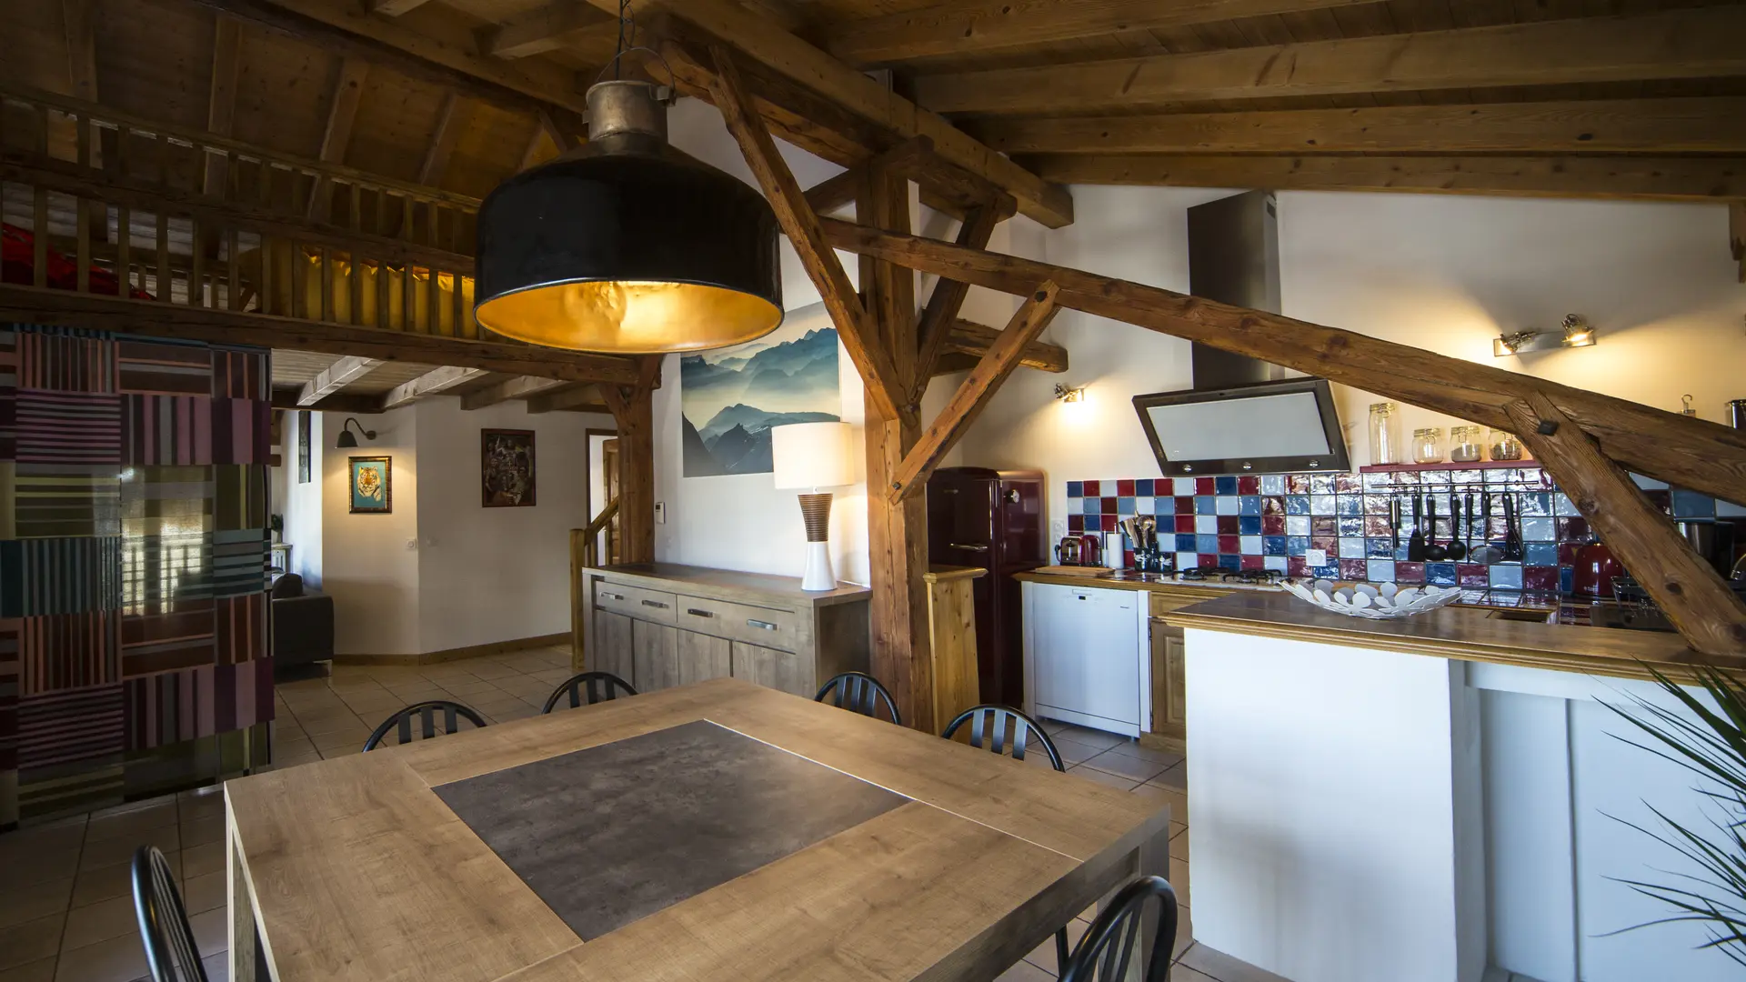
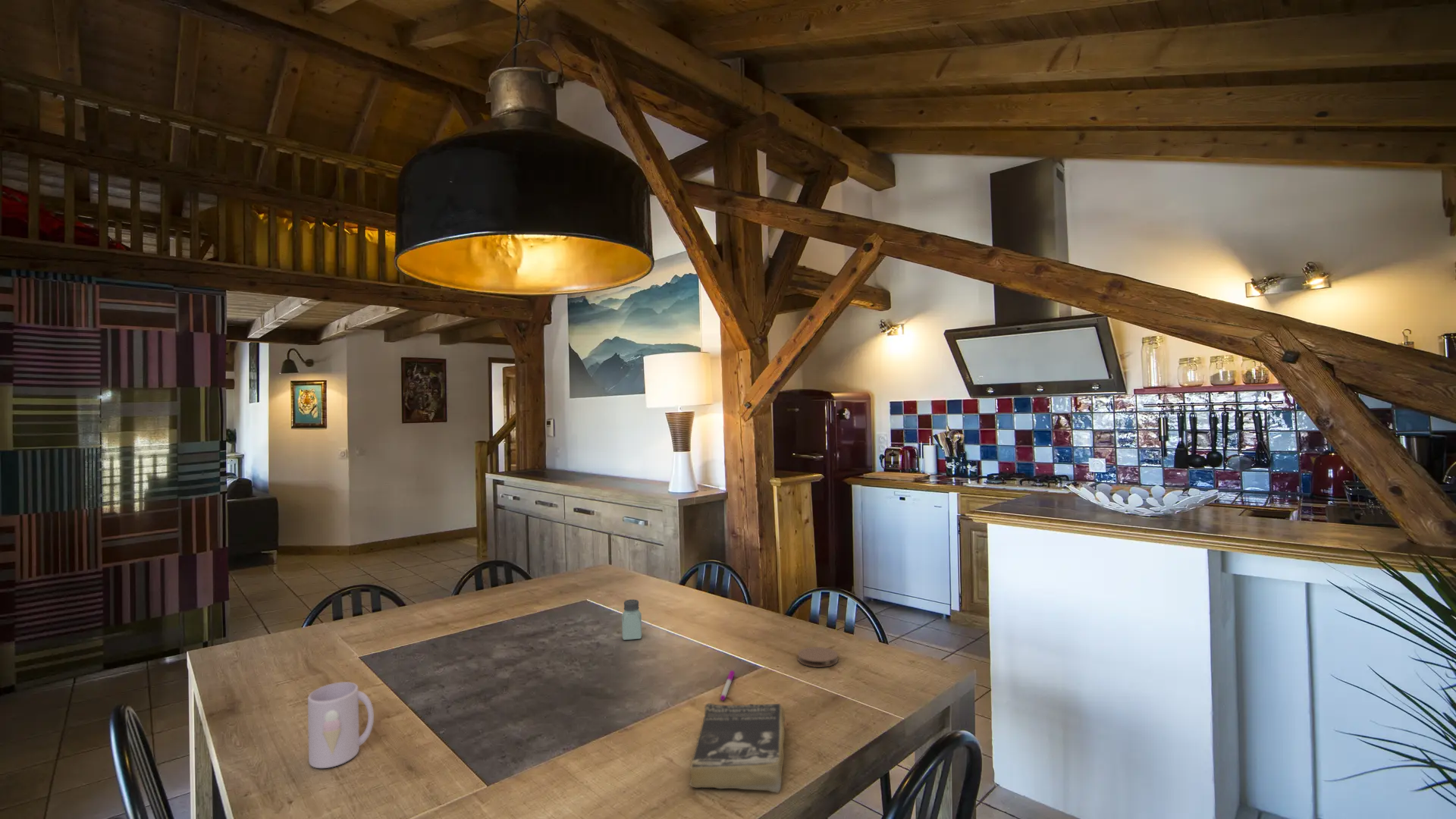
+ coaster [797,646,839,668]
+ saltshaker [621,599,642,641]
+ book [689,702,786,793]
+ mug [307,681,375,769]
+ pen [720,670,736,701]
